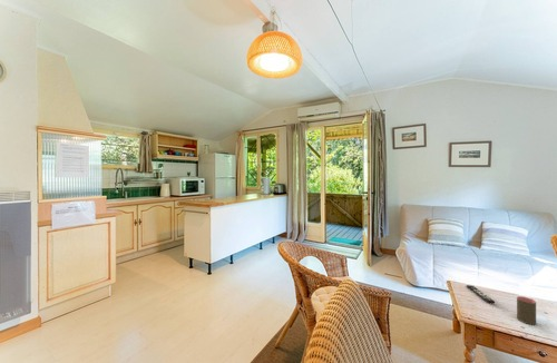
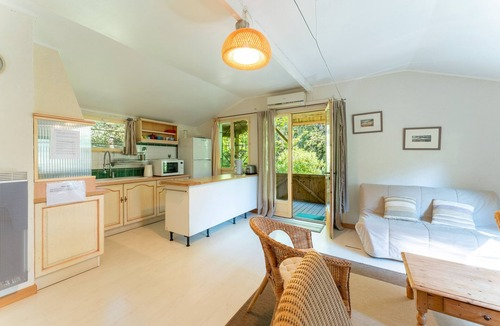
- cup [516,295,537,326]
- remote control [466,284,496,304]
